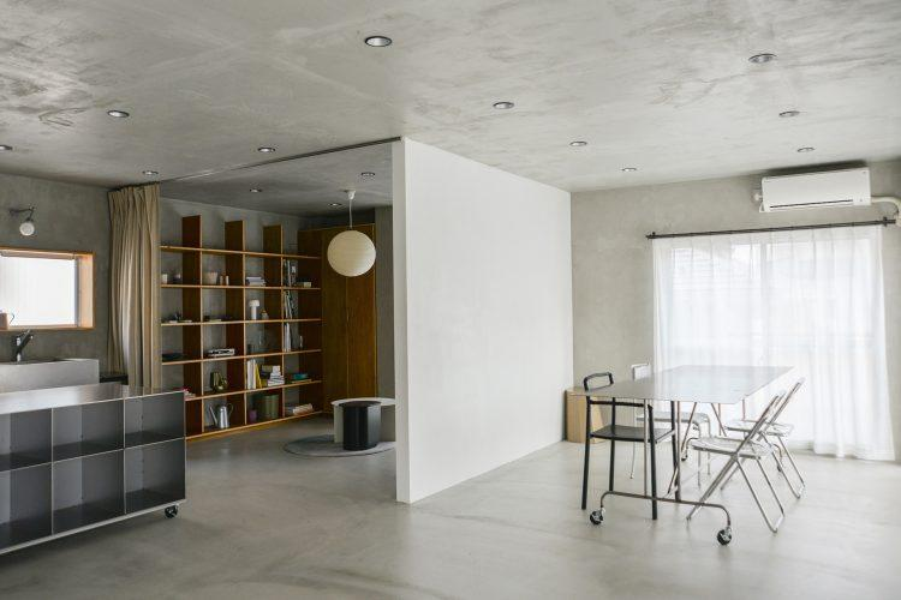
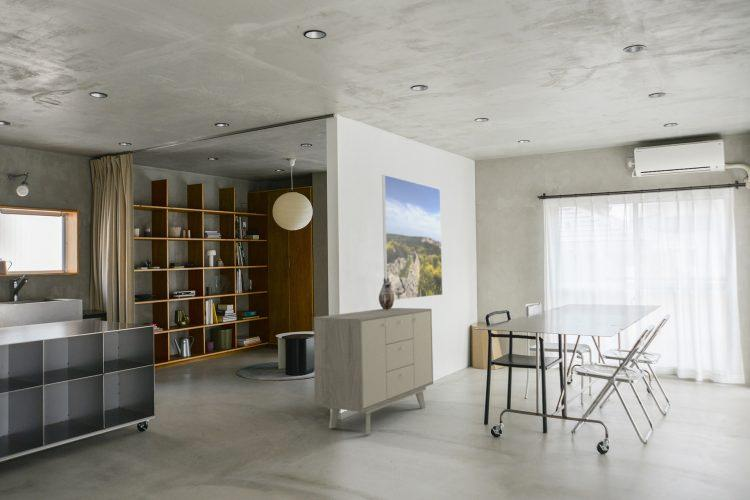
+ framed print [381,174,444,301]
+ sideboard [313,307,434,435]
+ decorative vase [378,277,395,310]
